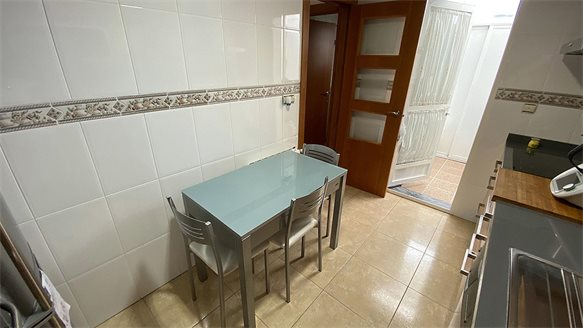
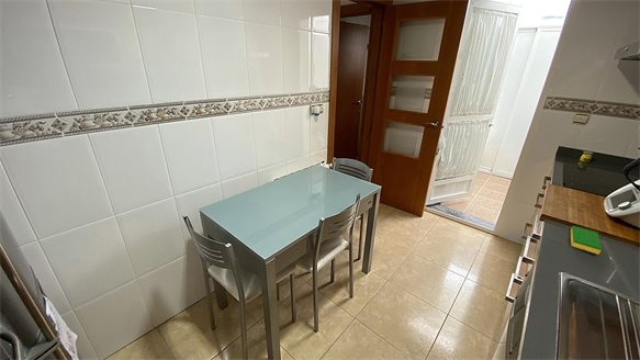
+ dish sponge [570,225,603,255]
